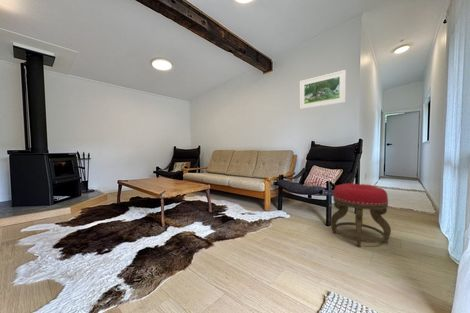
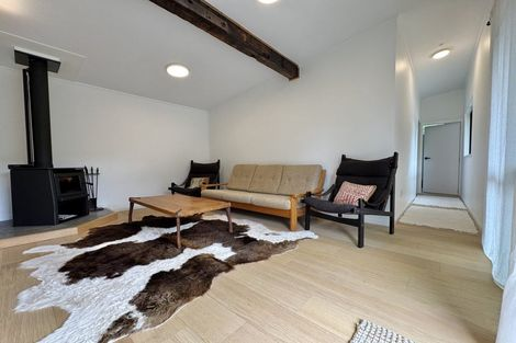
- stool [329,182,392,248]
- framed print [299,69,347,110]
